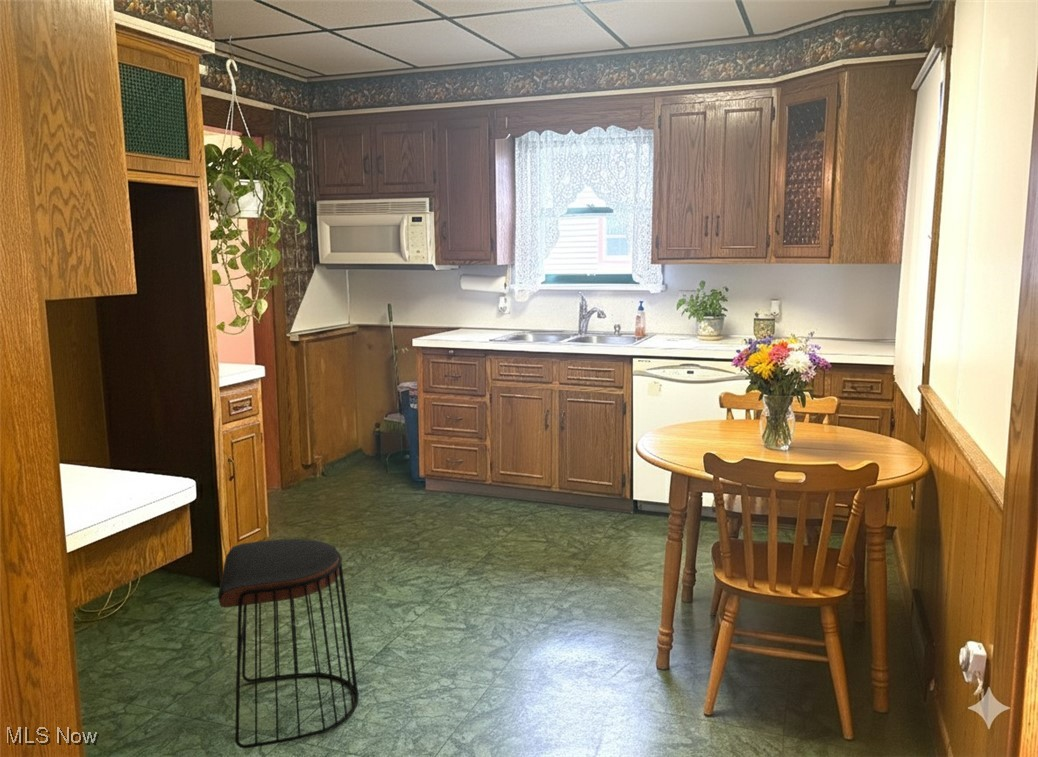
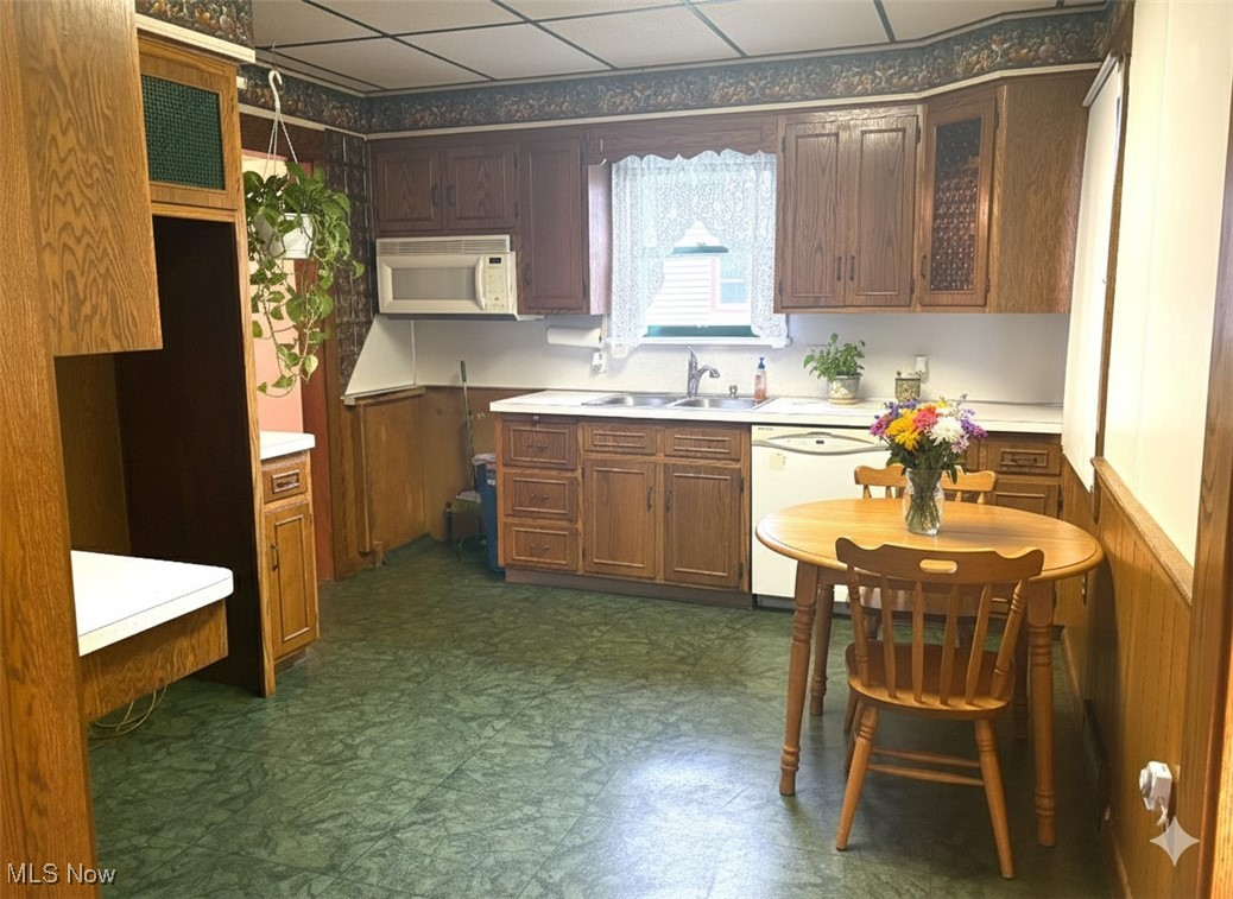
- stool [217,538,360,749]
